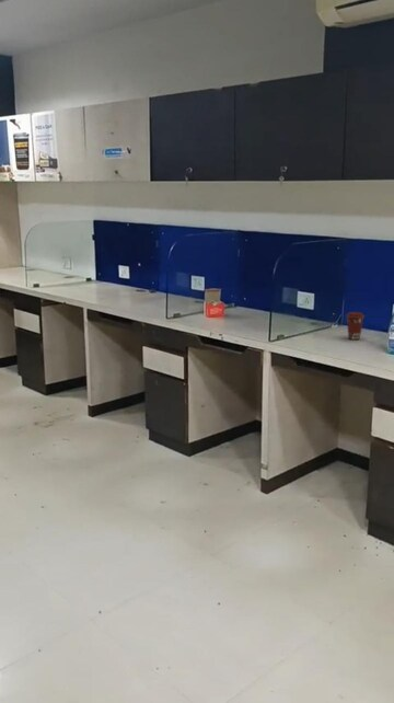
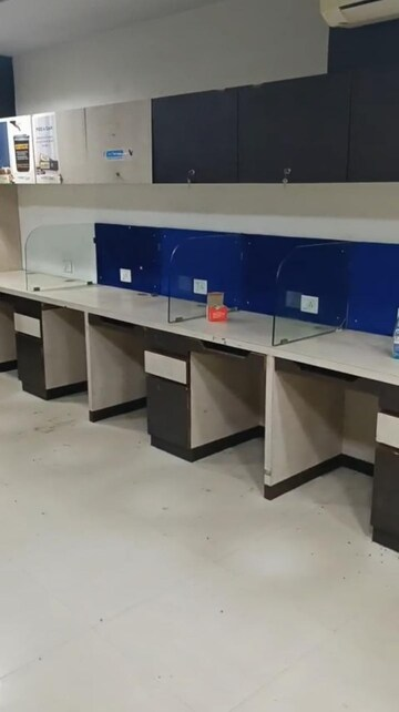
- coffee cup [345,311,366,341]
